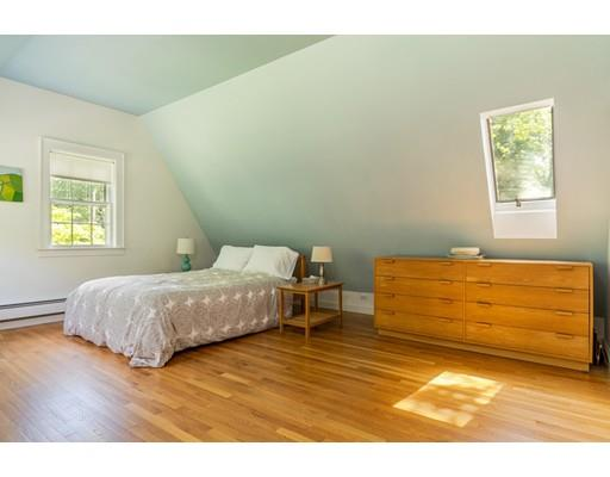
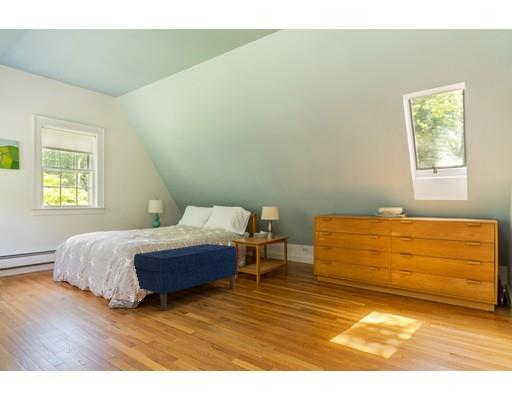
+ bench [133,243,238,311]
